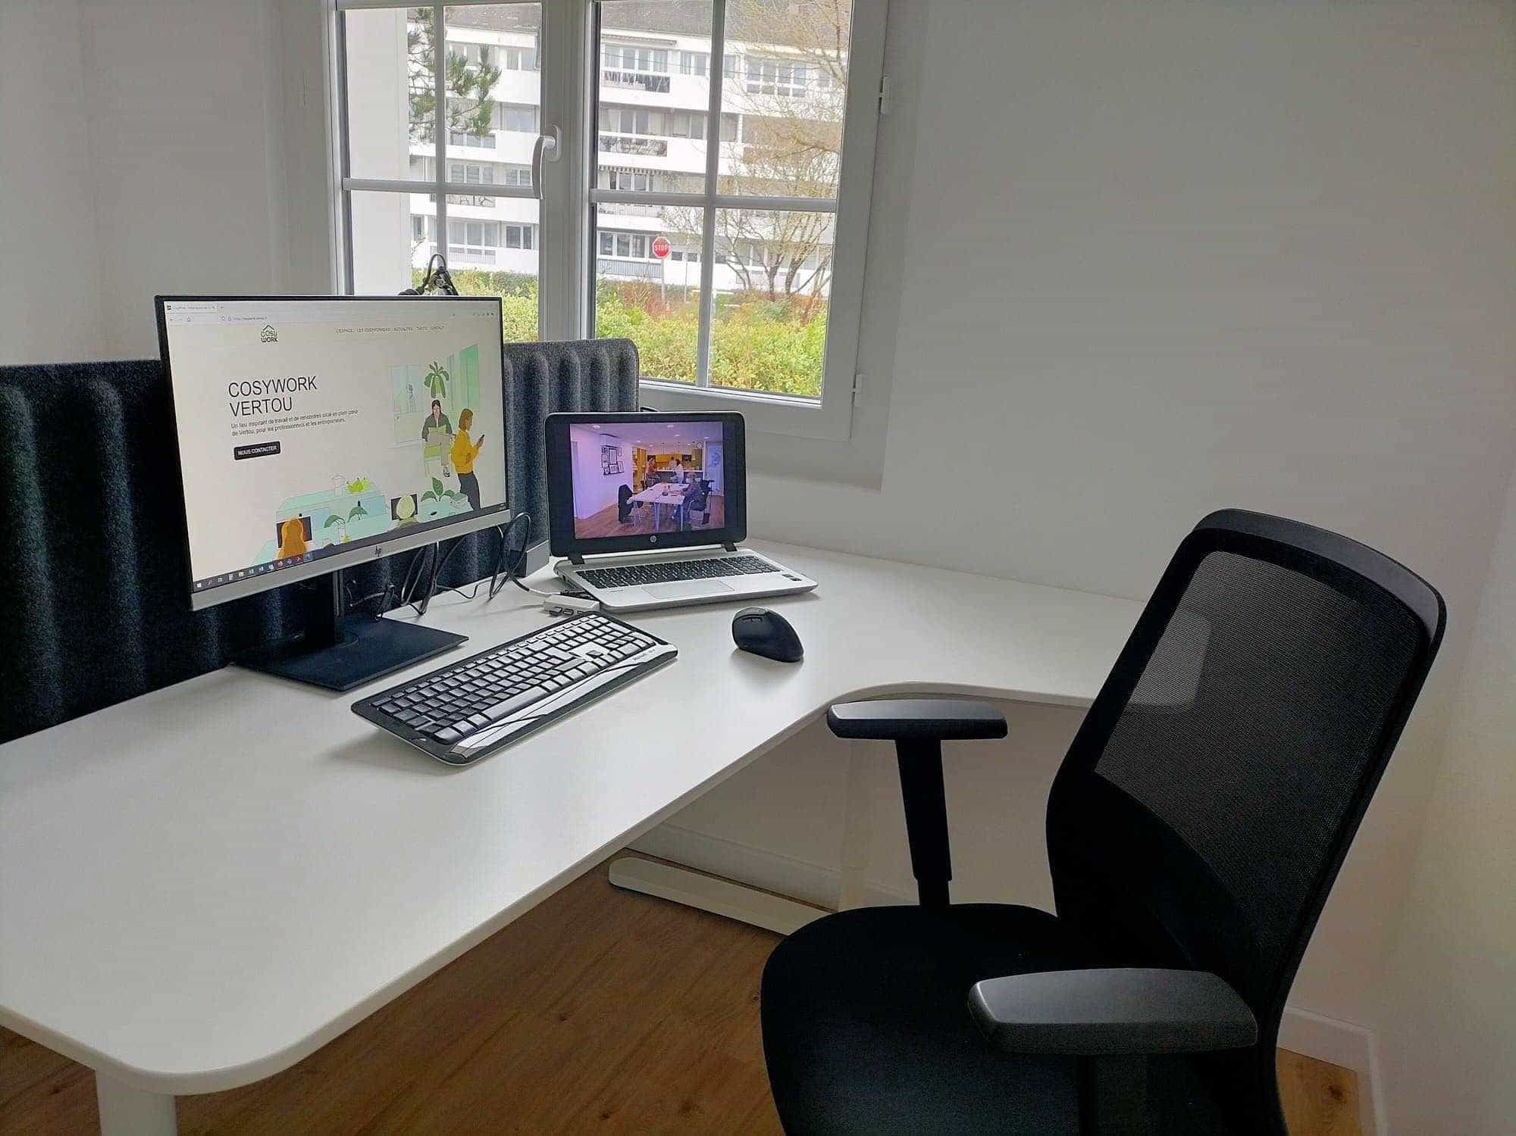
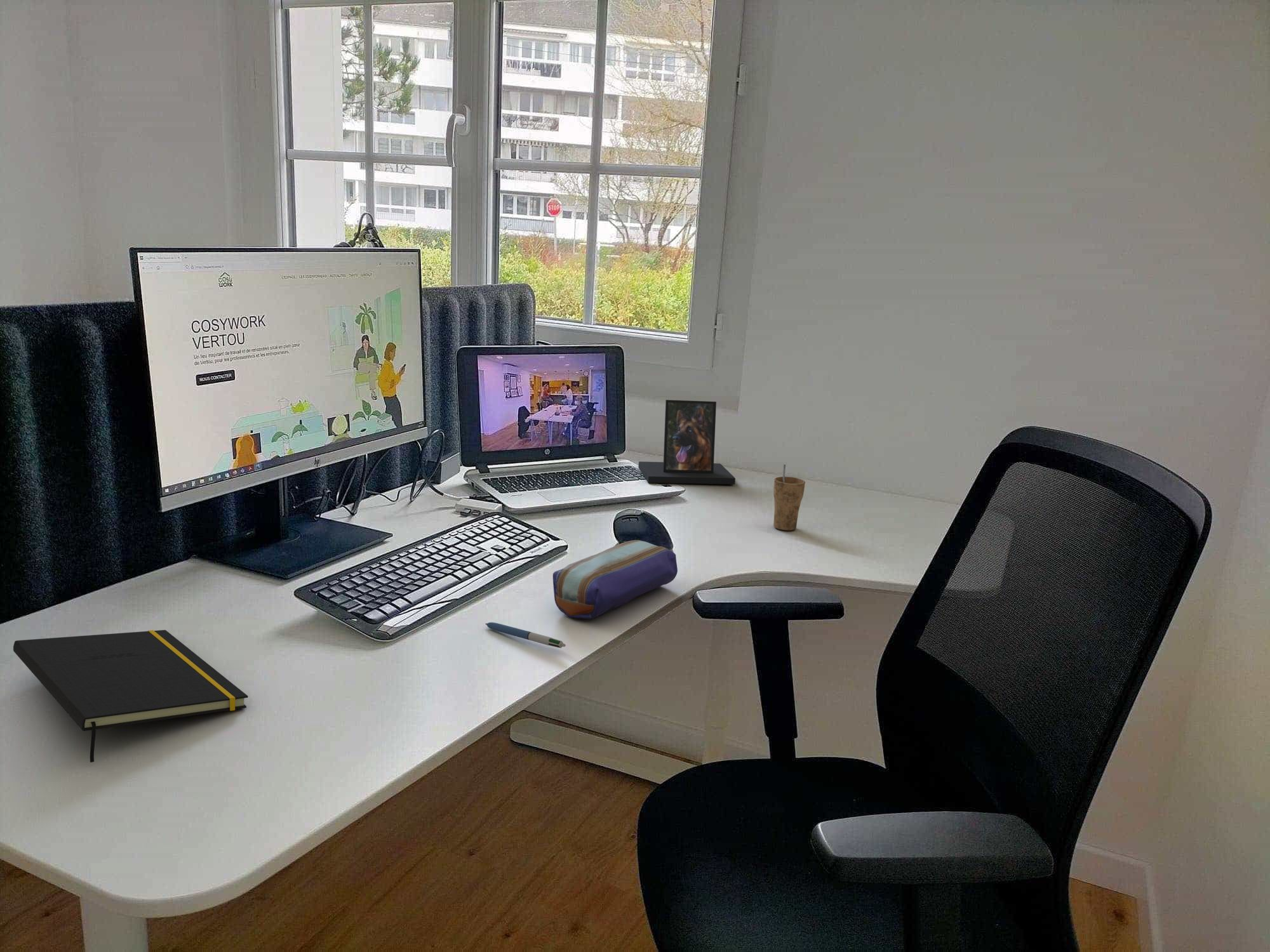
+ photo frame [638,399,736,485]
+ notepad [13,630,249,763]
+ pencil case [552,539,678,620]
+ cup [773,464,806,531]
+ pen [485,622,566,649]
